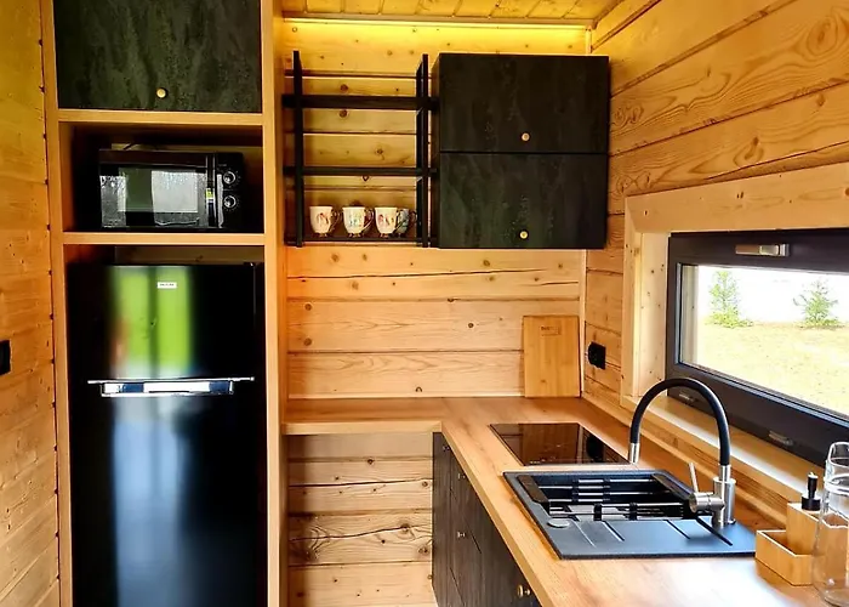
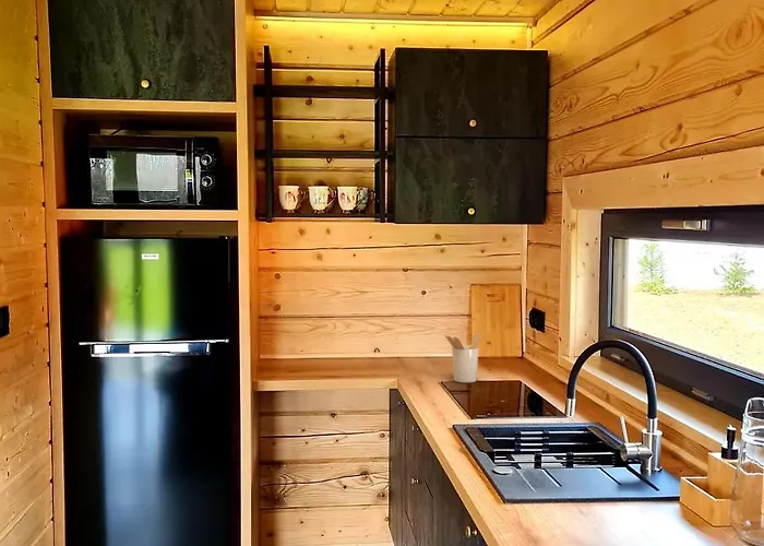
+ utensil holder [444,332,482,383]
